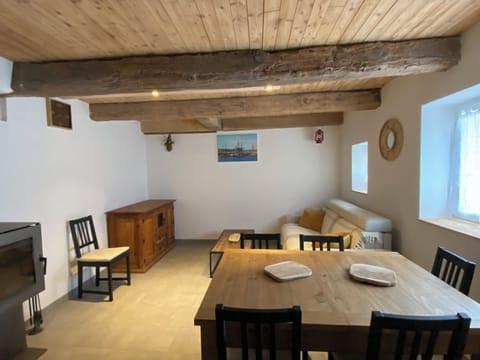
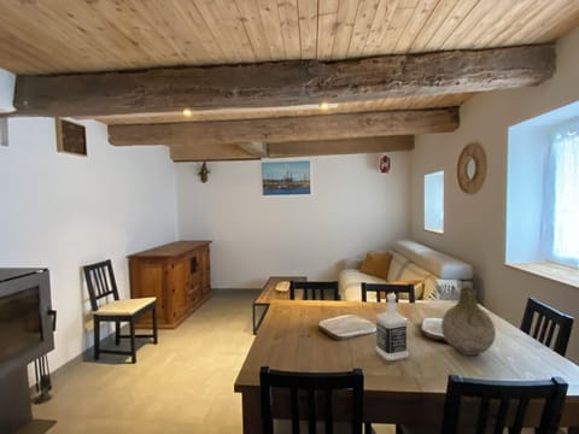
+ bottle [374,293,409,362]
+ jug [440,285,497,357]
